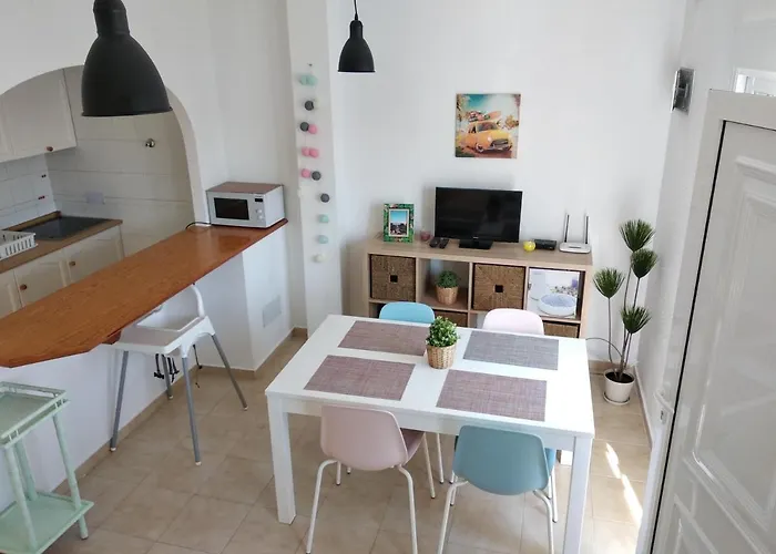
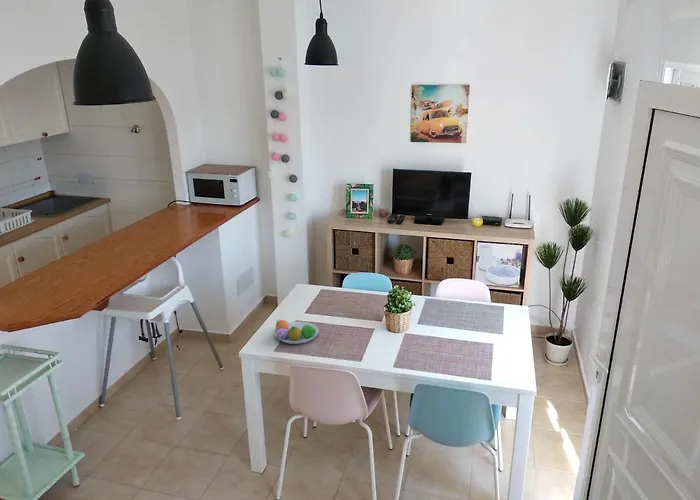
+ fruit bowl [273,319,320,345]
